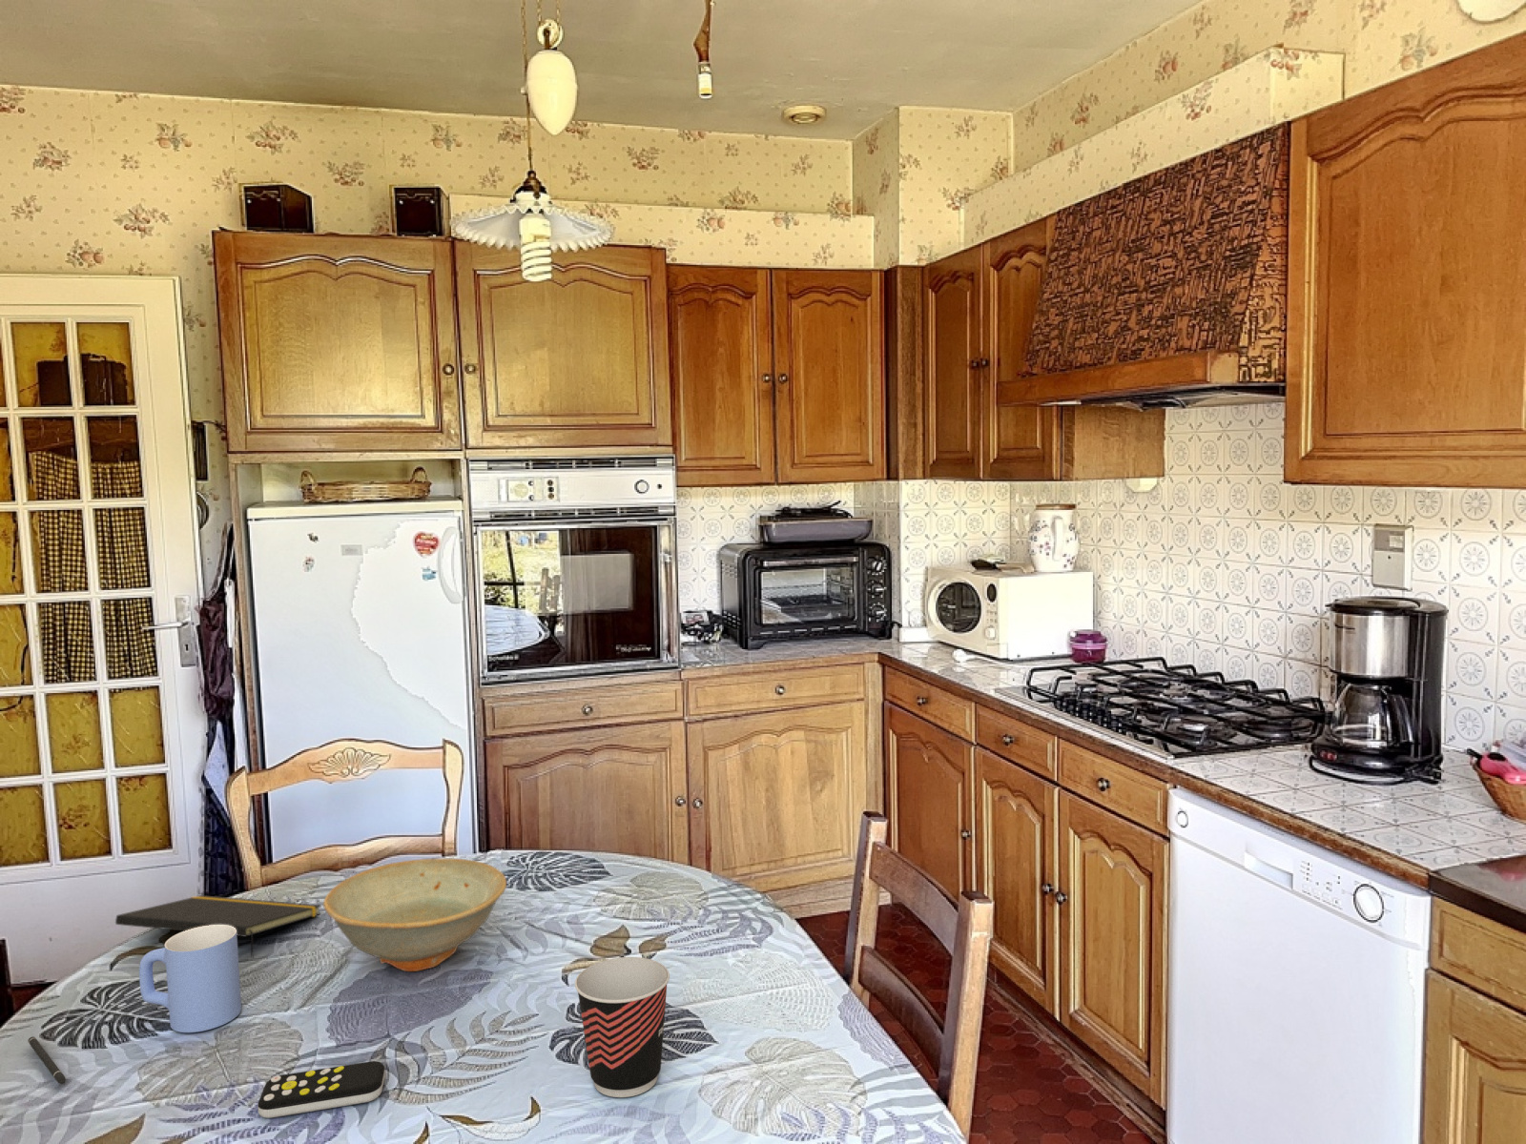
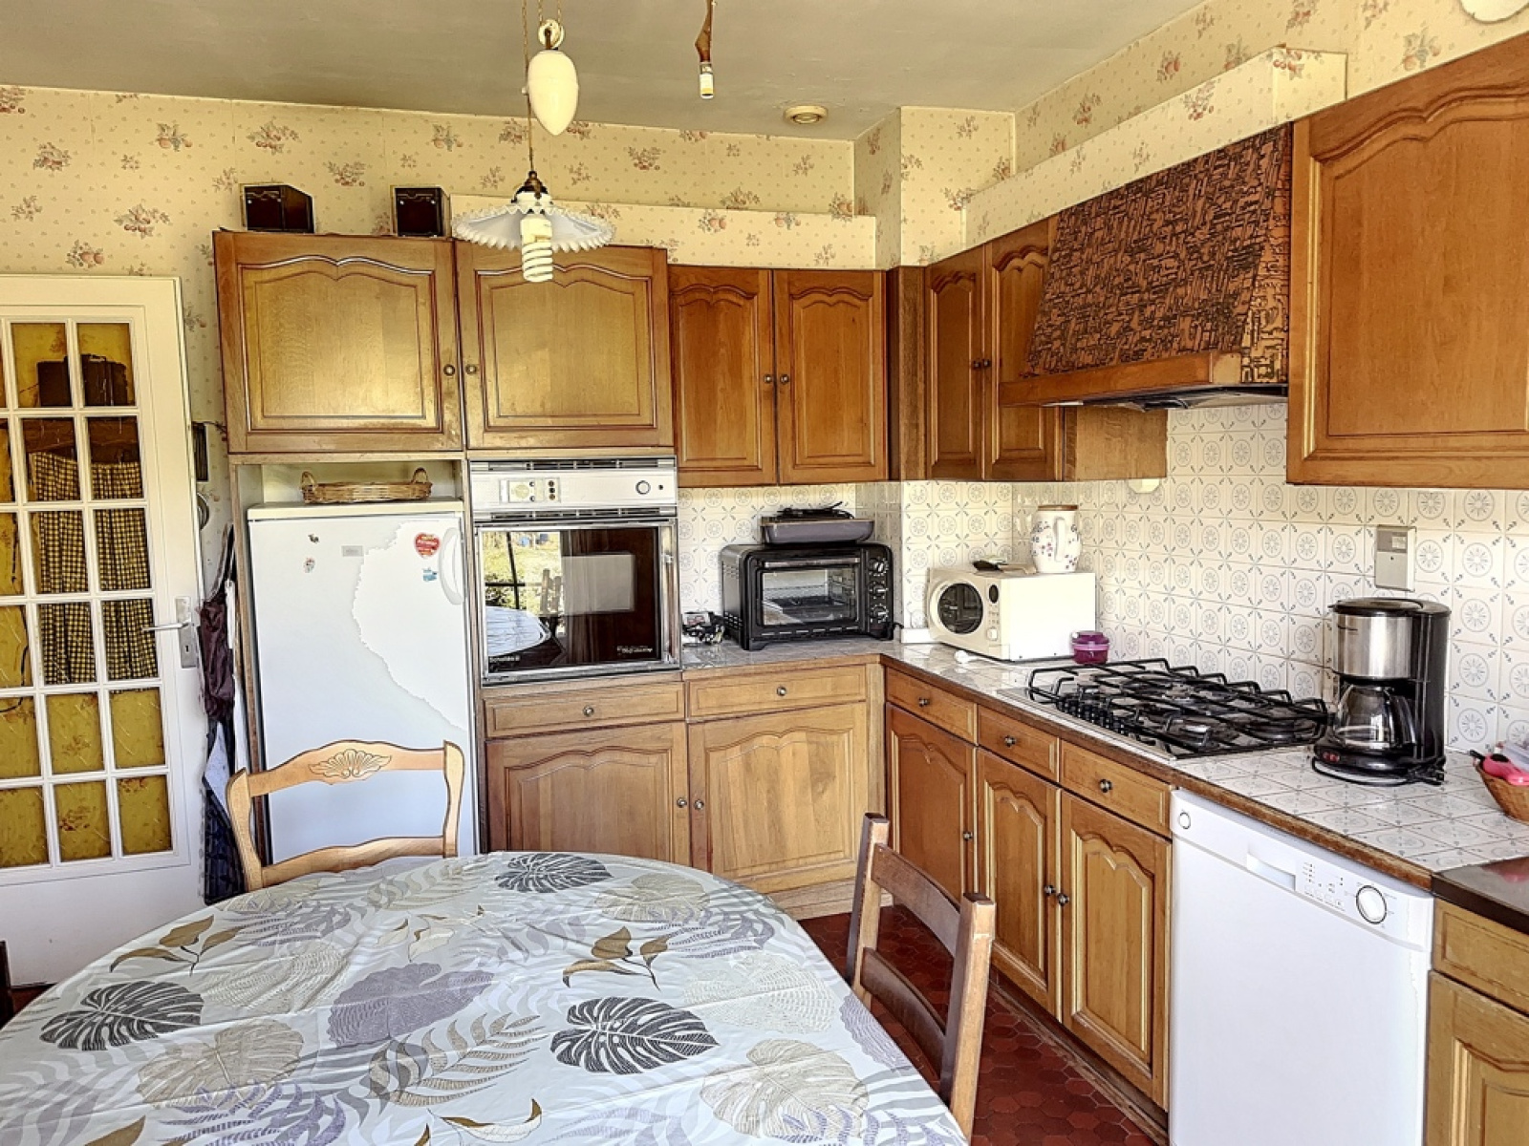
- notepad [114,894,321,959]
- cup [574,957,670,1098]
- mug [138,925,243,1033]
- pen [26,1036,67,1085]
- remote control [257,1060,386,1119]
- dish [322,858,507,972]
